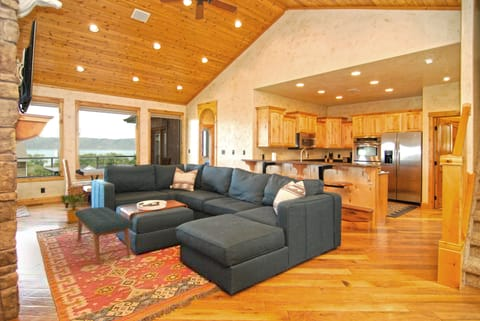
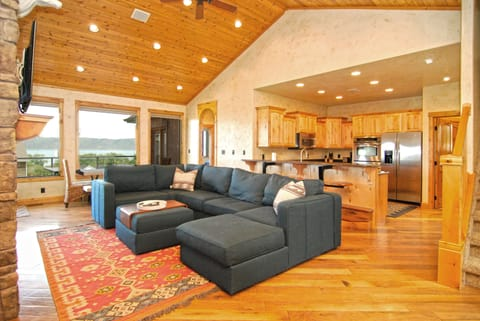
- bench [75,206,134,265]
- house plant [60,191,85,224]
